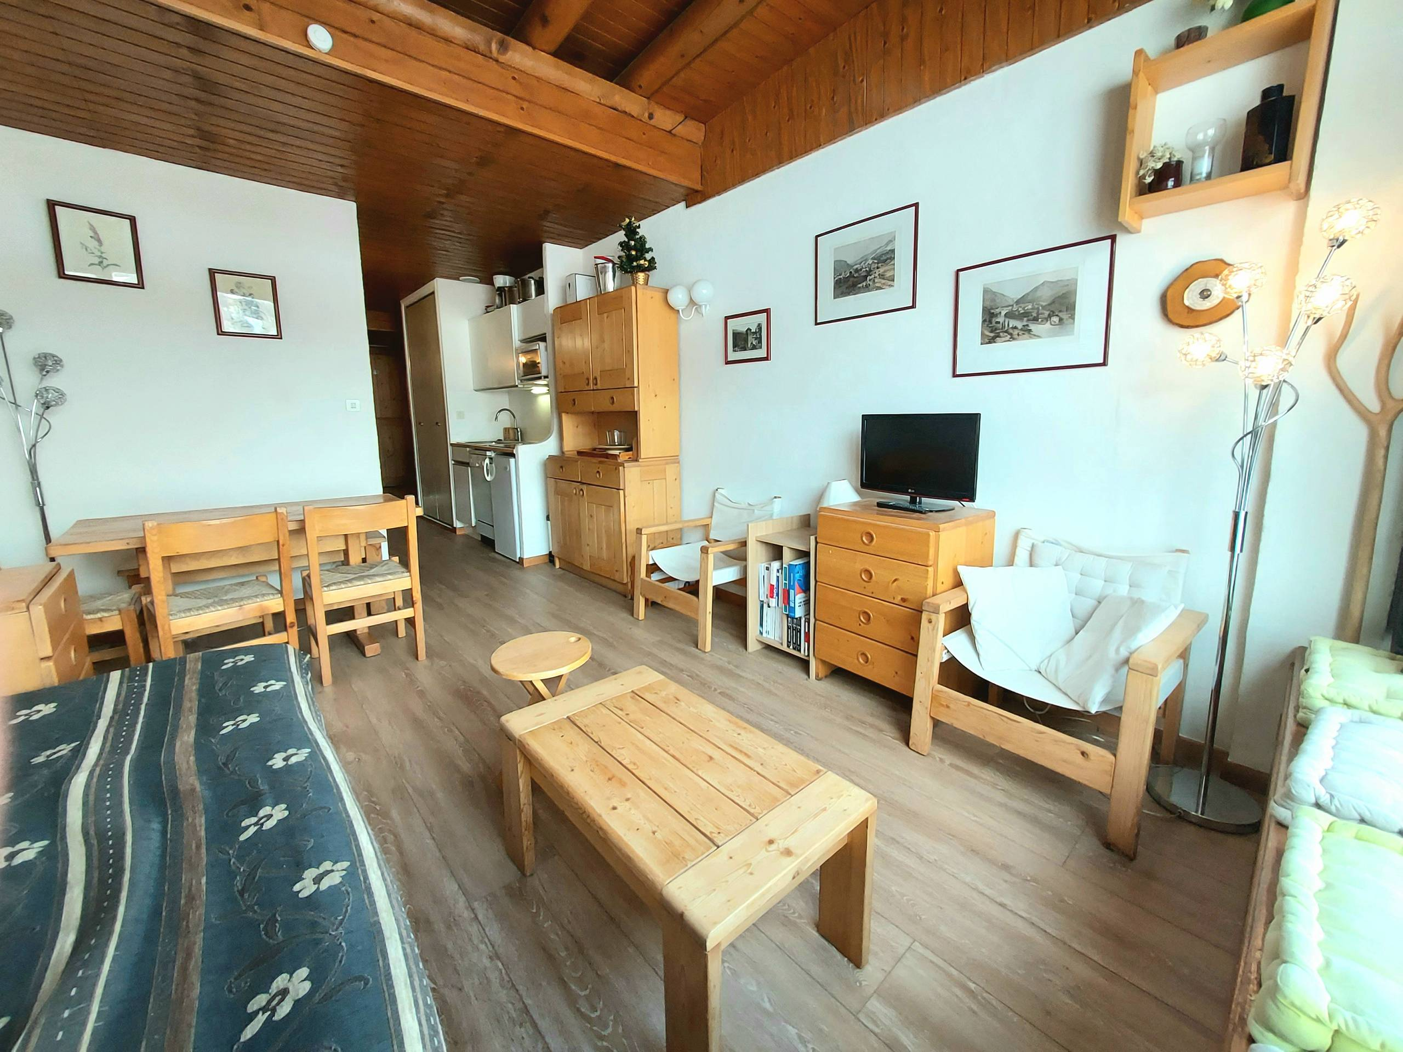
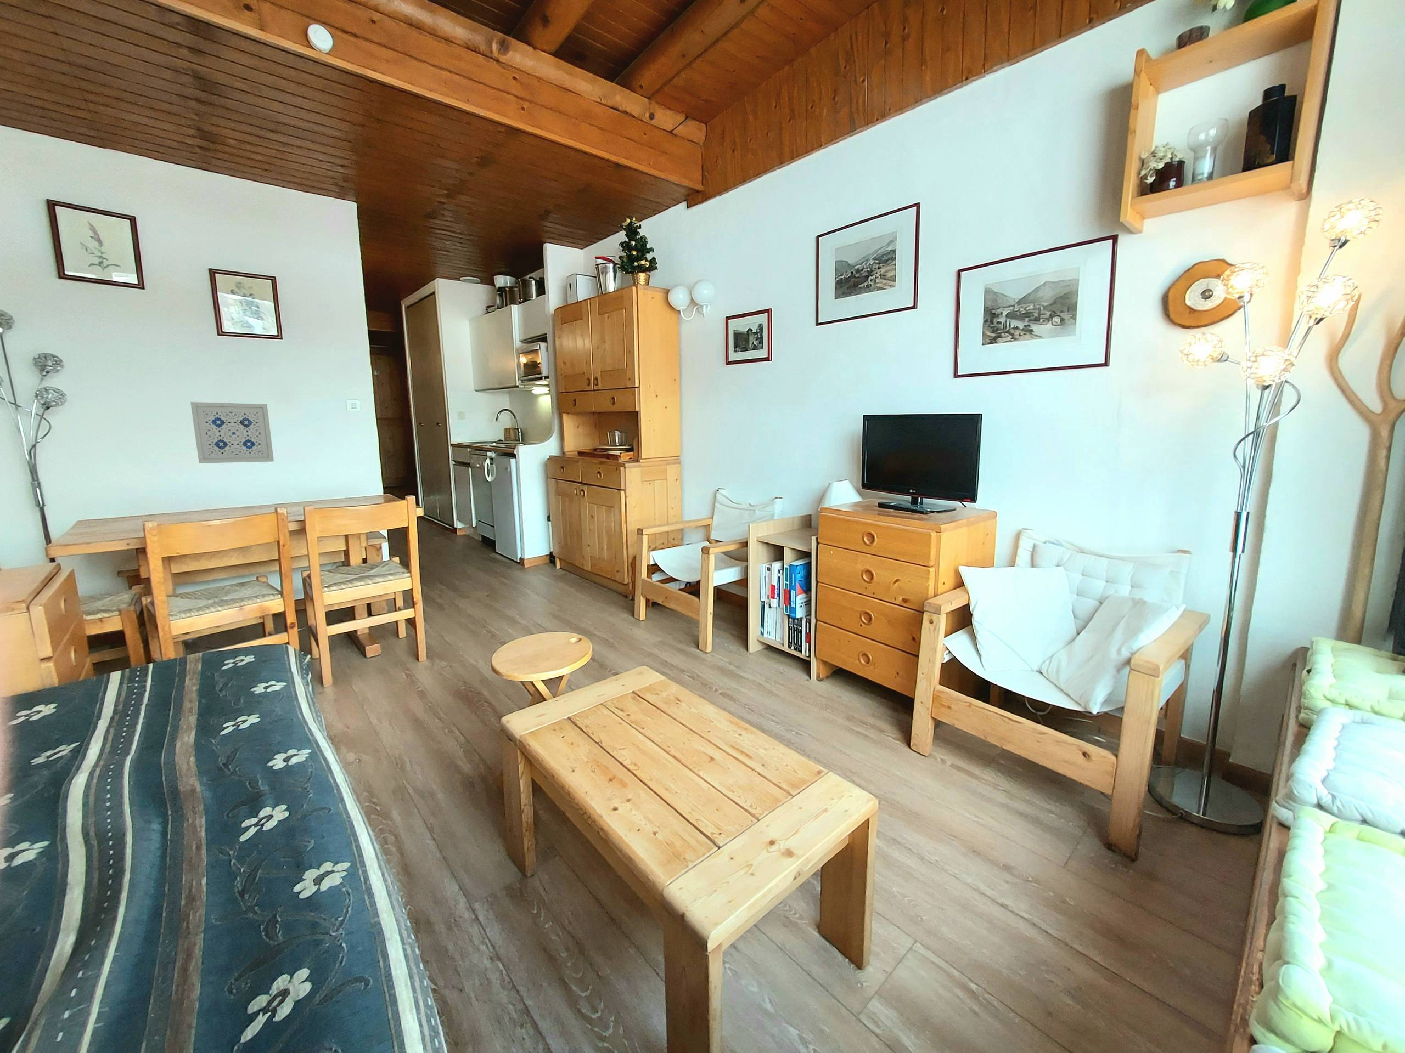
+ wall art [190,402,274,463]
